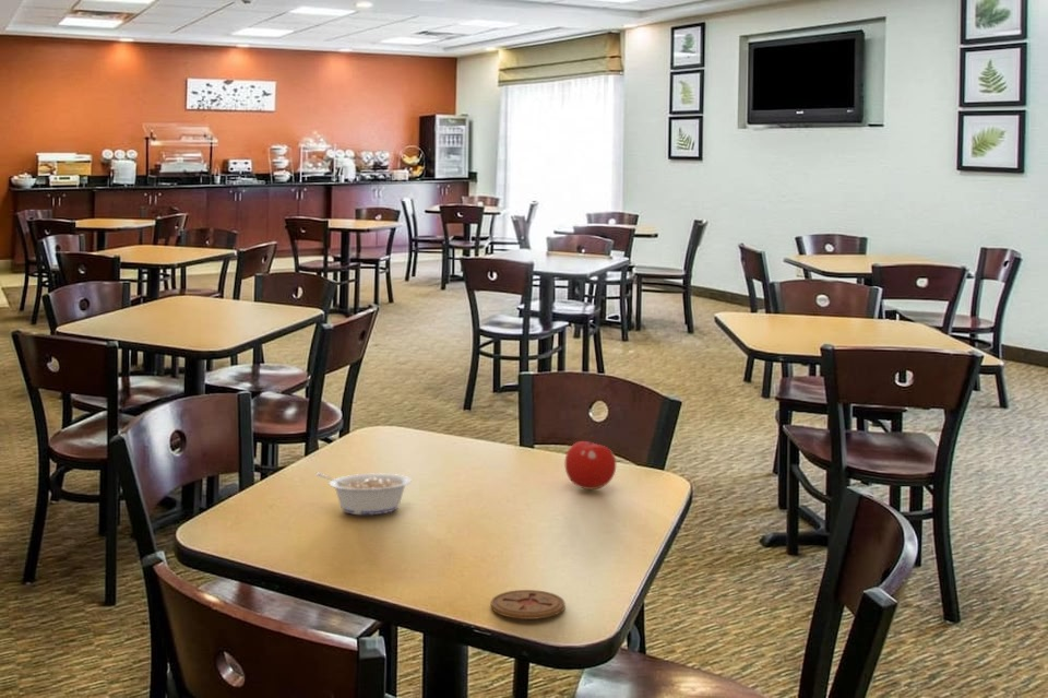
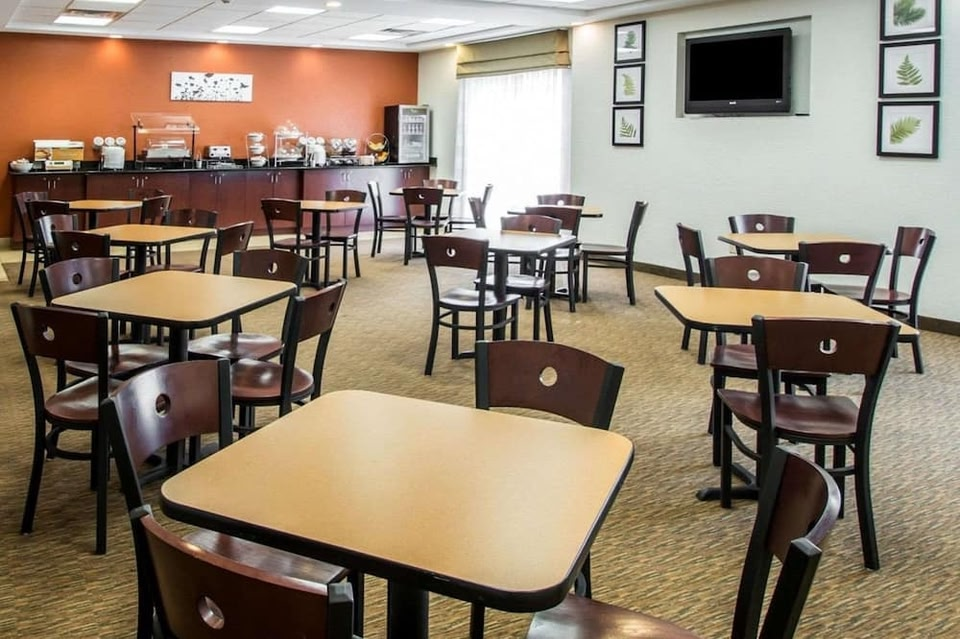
- coaster [490,589,567,620]
- fruit [564,434,617,490]
- legume [314,472,412,516]
